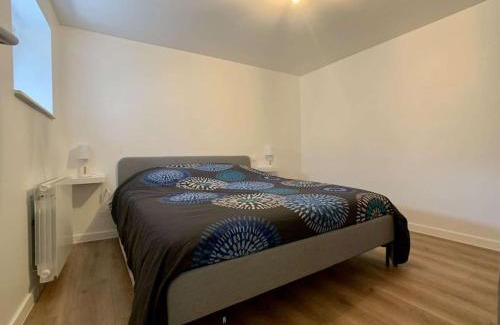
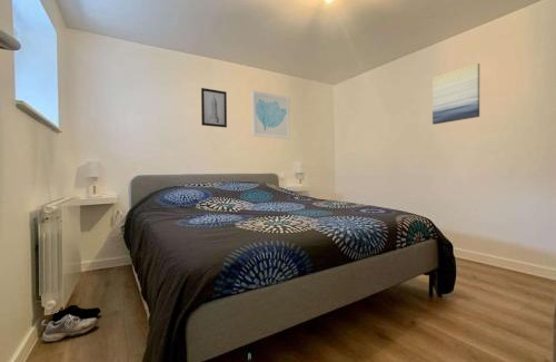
+ wall art [251,89,291,140]
+ wall art [431,62,480,126]
+ wall art [200,87,228,128]
+ shoe [40,304,102,343]
